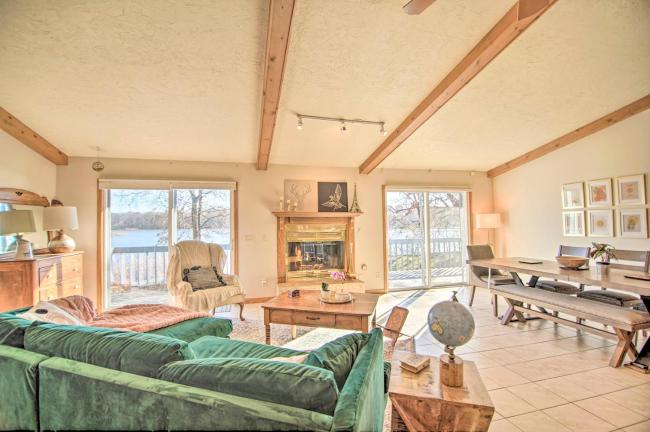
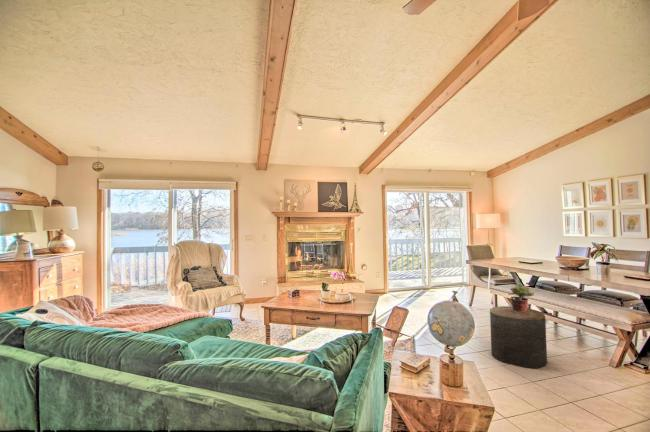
+ potted plant [508,283,535,312]
+ stool [489,305,548,370]
